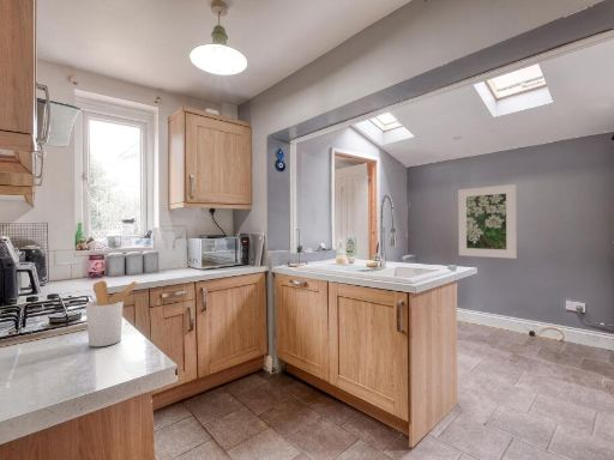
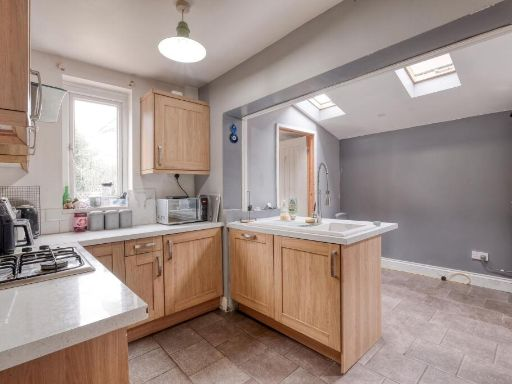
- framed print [457,183,518,260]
- utensil holder [85,280,139,347]
